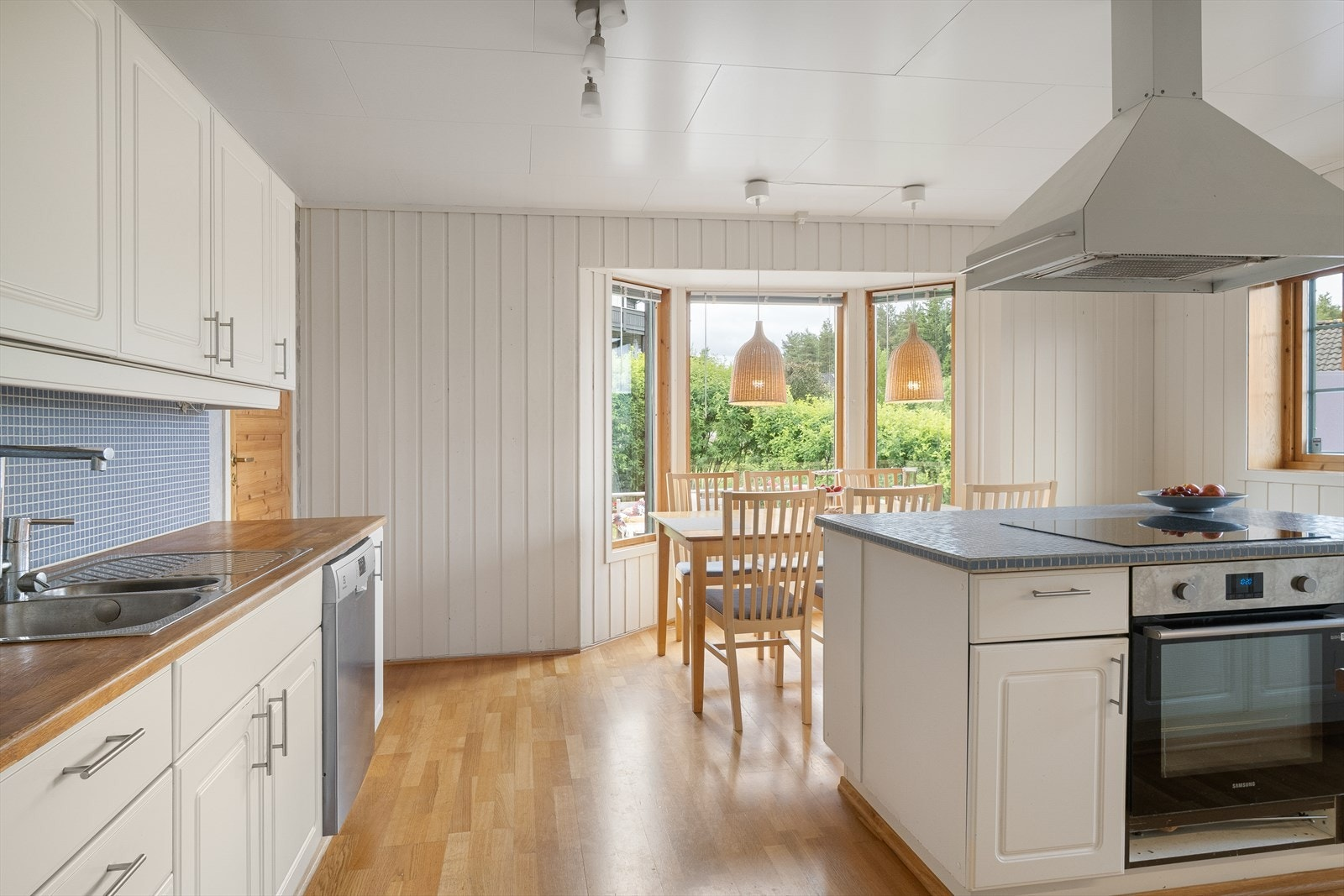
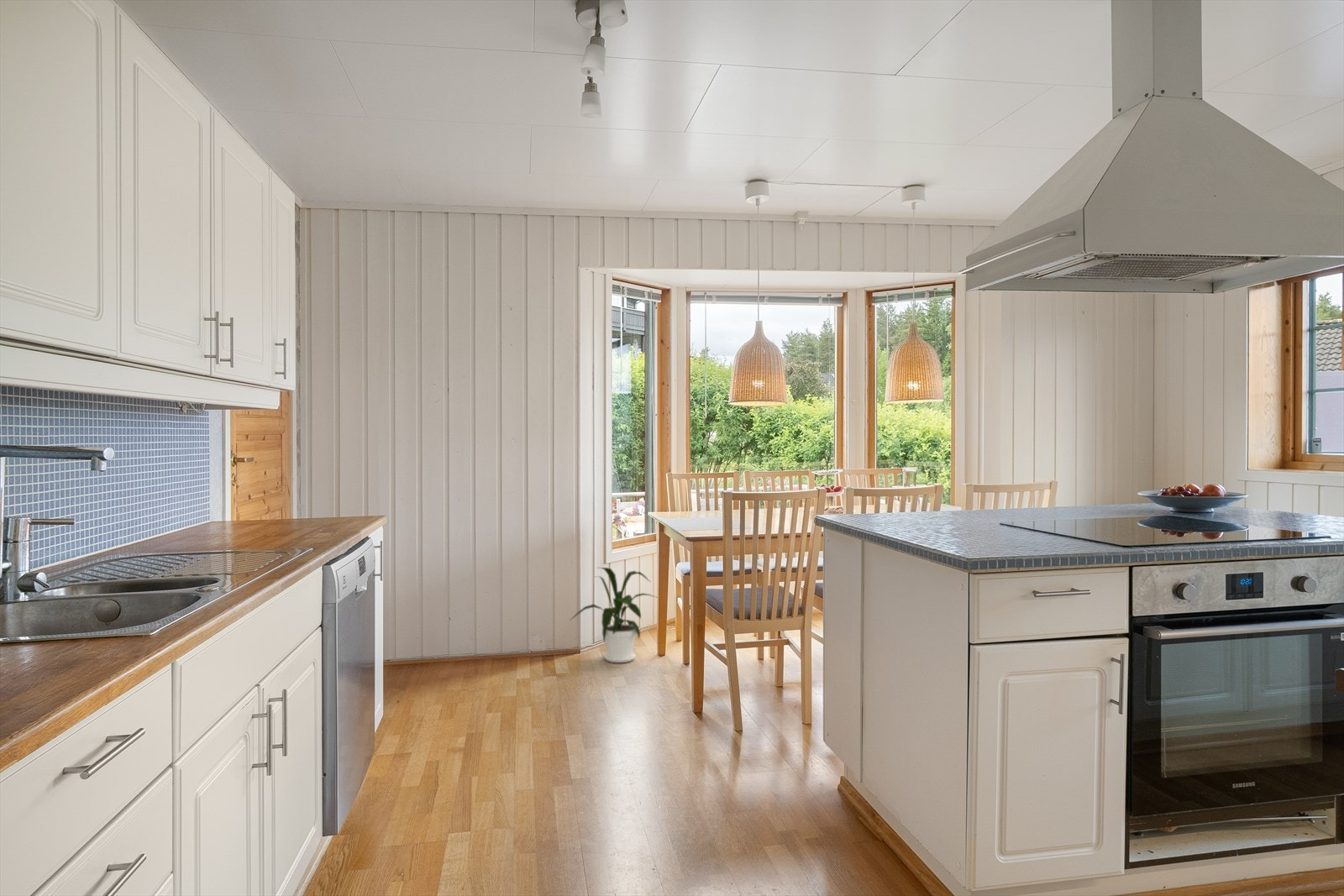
+ house plant [569,567,659,663]
